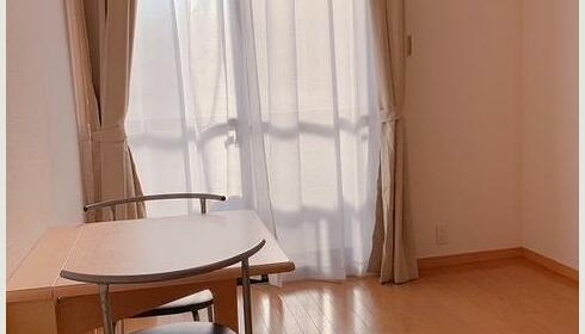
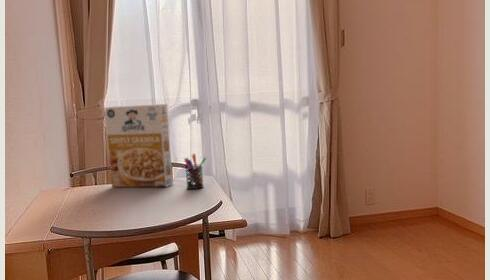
+ pen holder [183,153,207,190]
+ cereal box [104,103,174,188]
